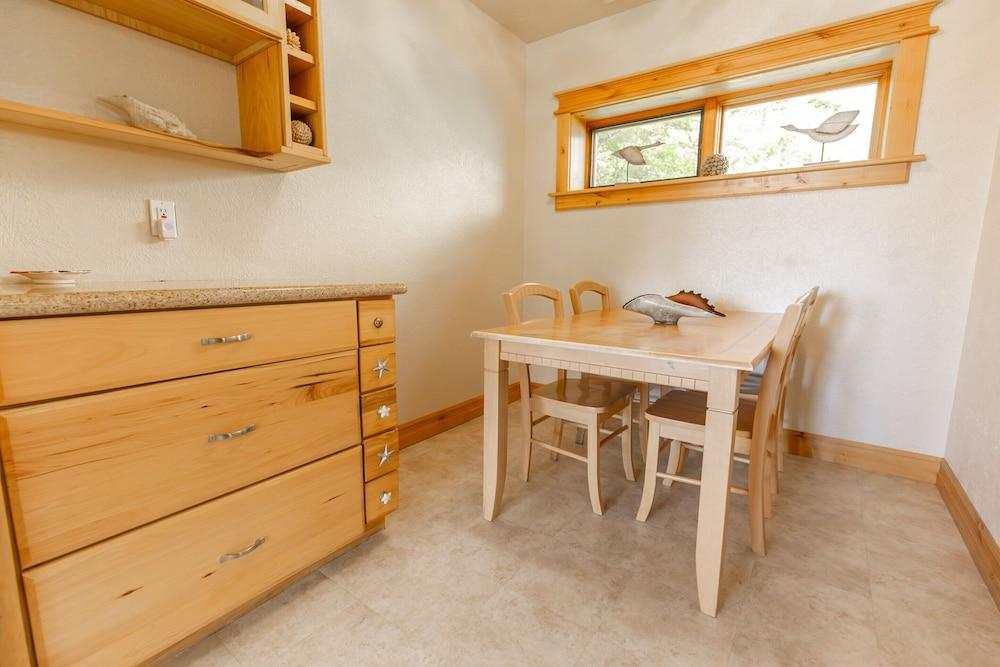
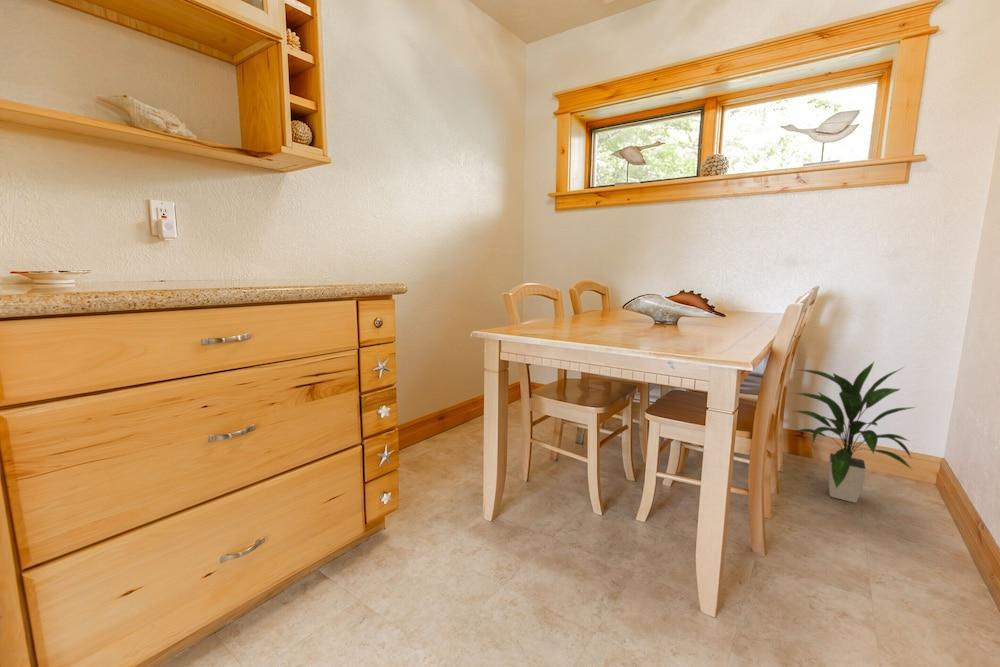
+ indoor plant [787,361,916,504]
